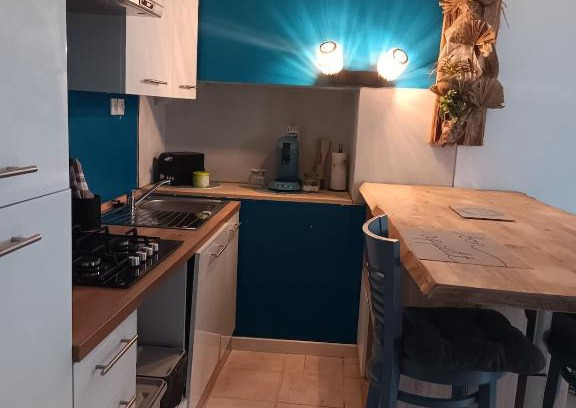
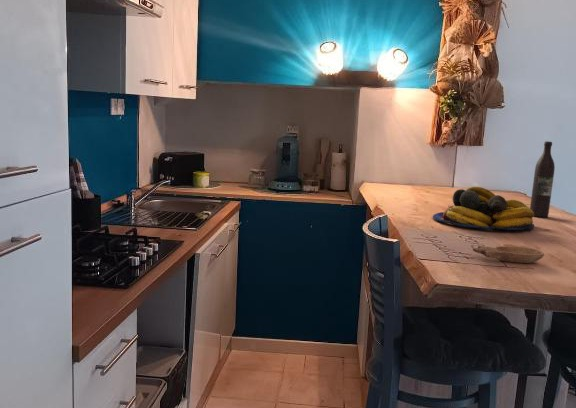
+ wine bottle [529,140,556,218]
+ fruit bowl [432,185,535,231]
+ bowl [472,245,545,264]
